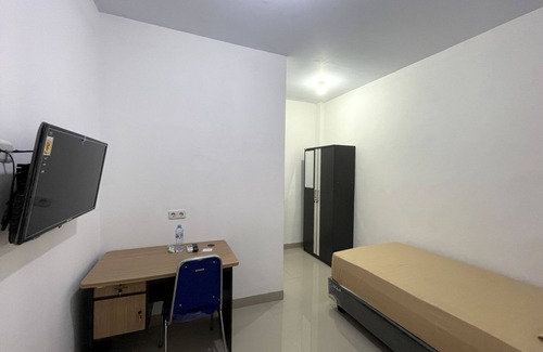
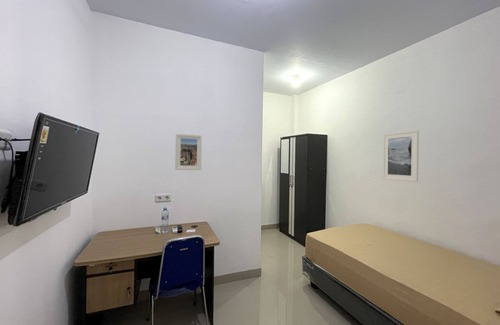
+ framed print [382,129,420,183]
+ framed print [174,133,203,171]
